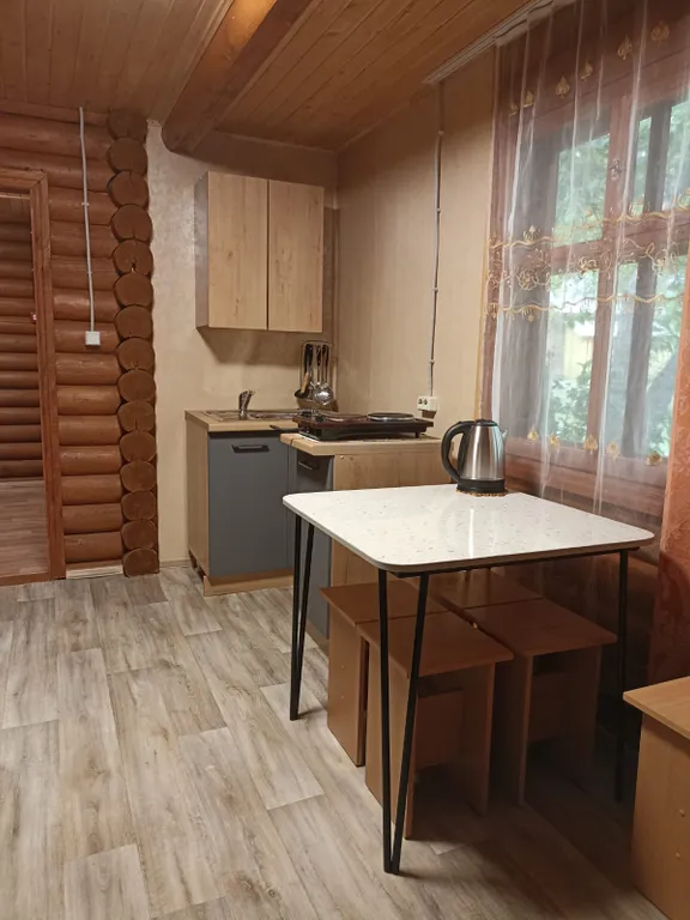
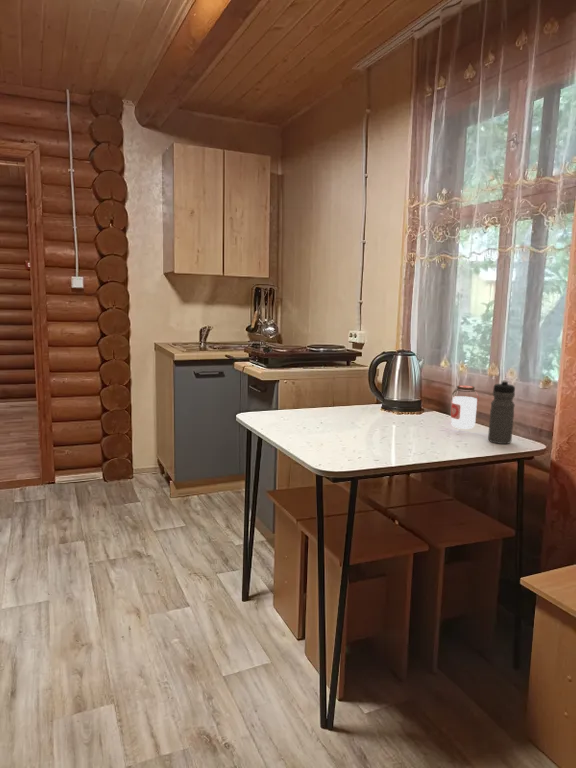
+ water bottle [487,379,516,445]
+ jar [450,384,480,430]
